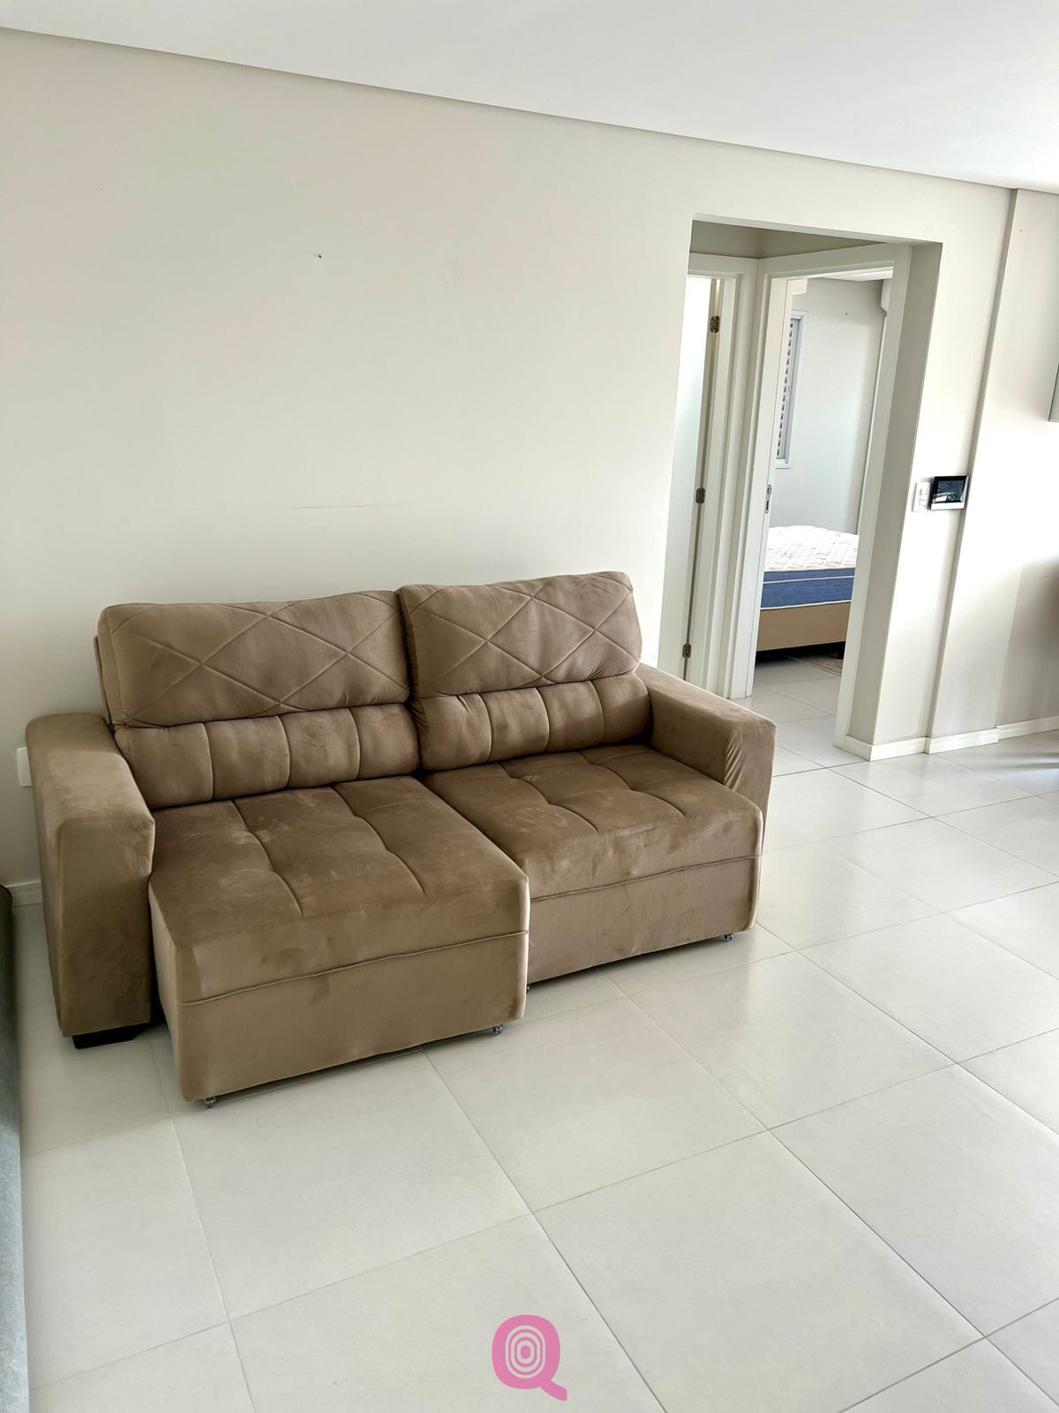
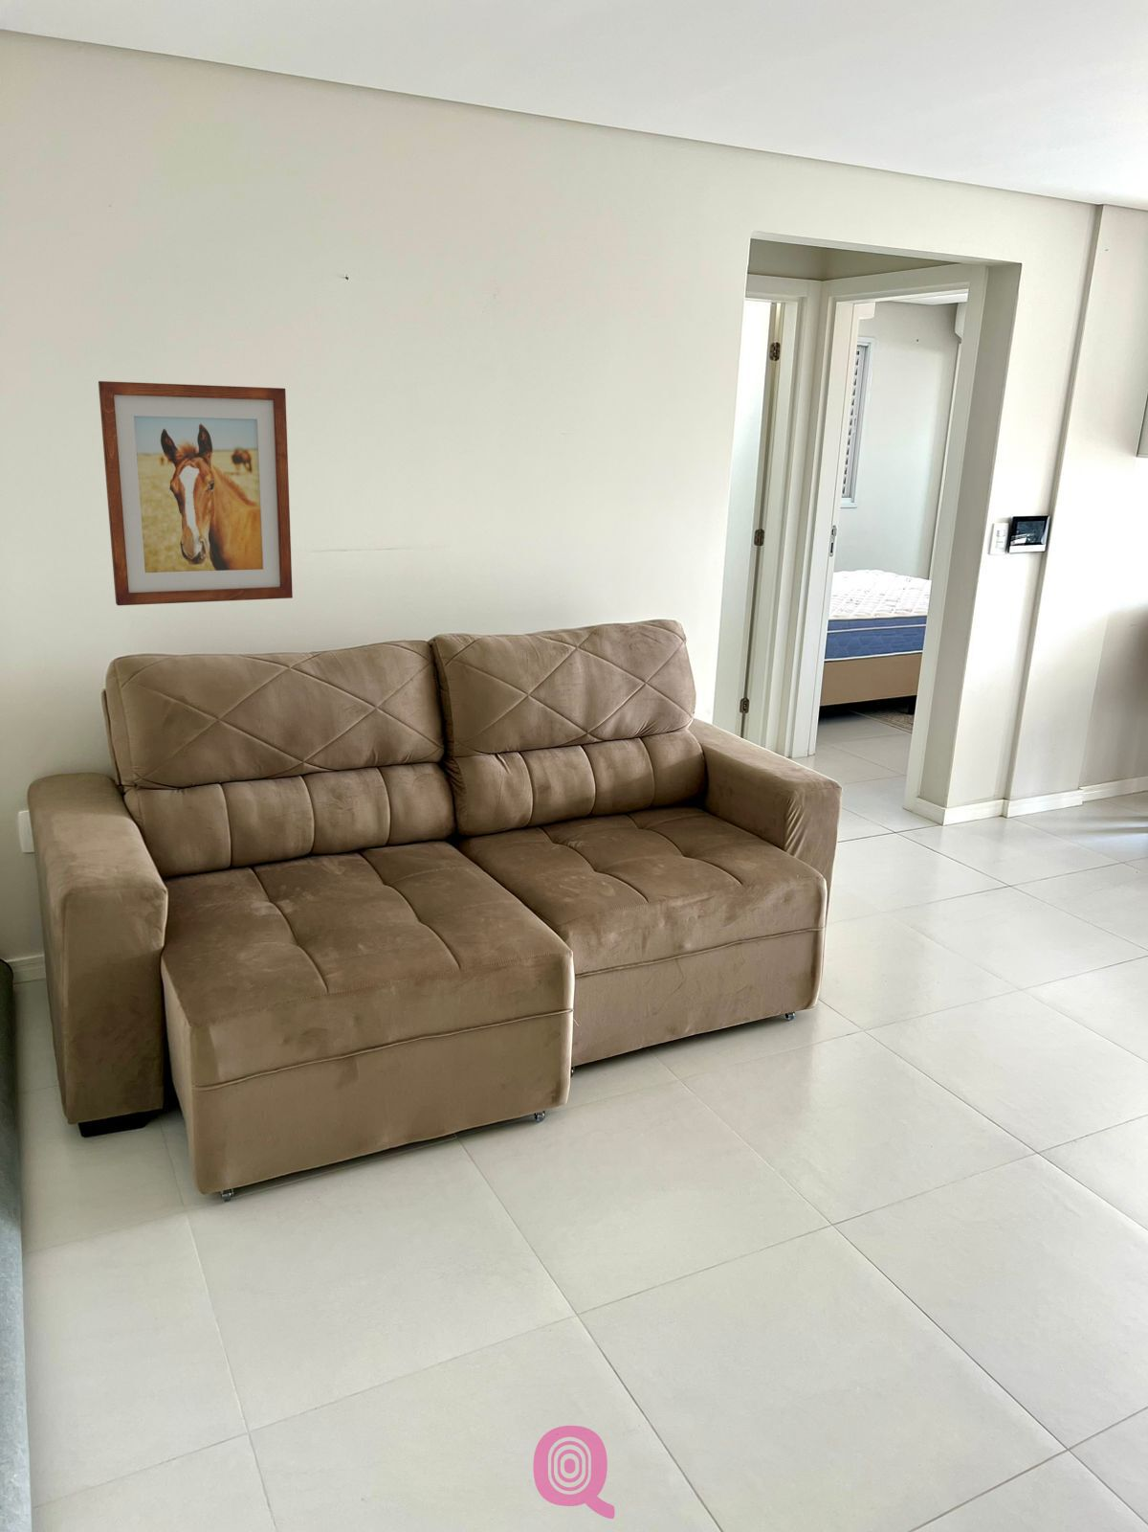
+ wall art [98,380,294,606]
